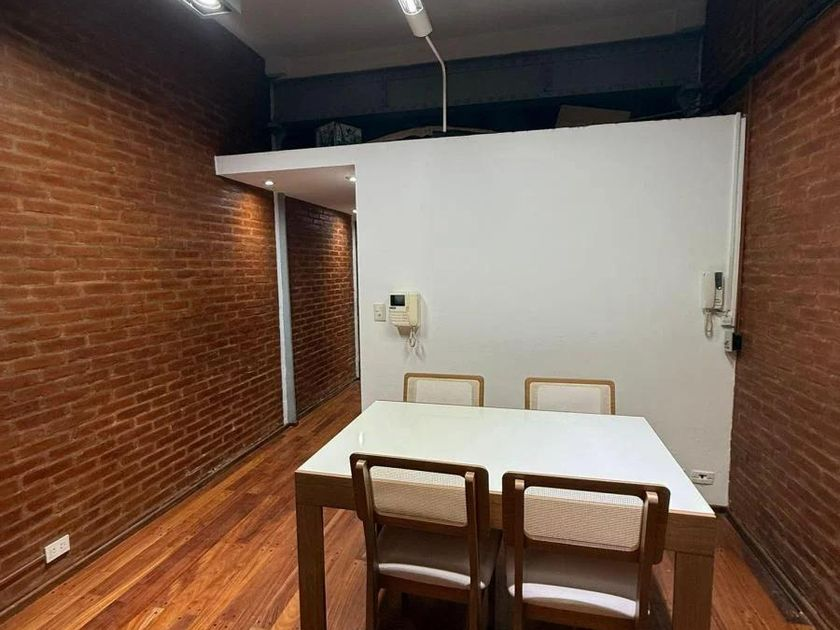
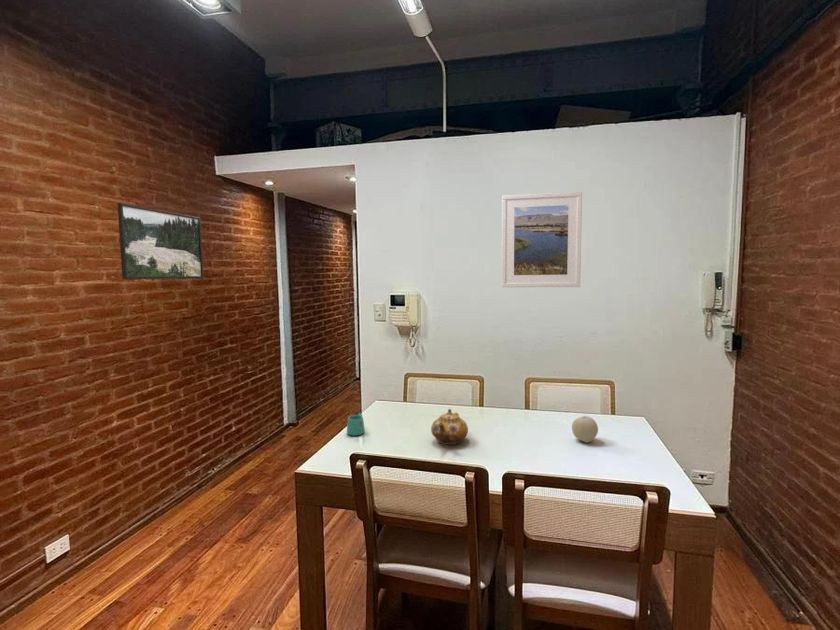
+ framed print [116,202,204,280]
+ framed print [501,191,583,288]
+ teapot [430,408,469,446]
+ mug [346,412,366,437]
+ fruit [571,415,599,444]
